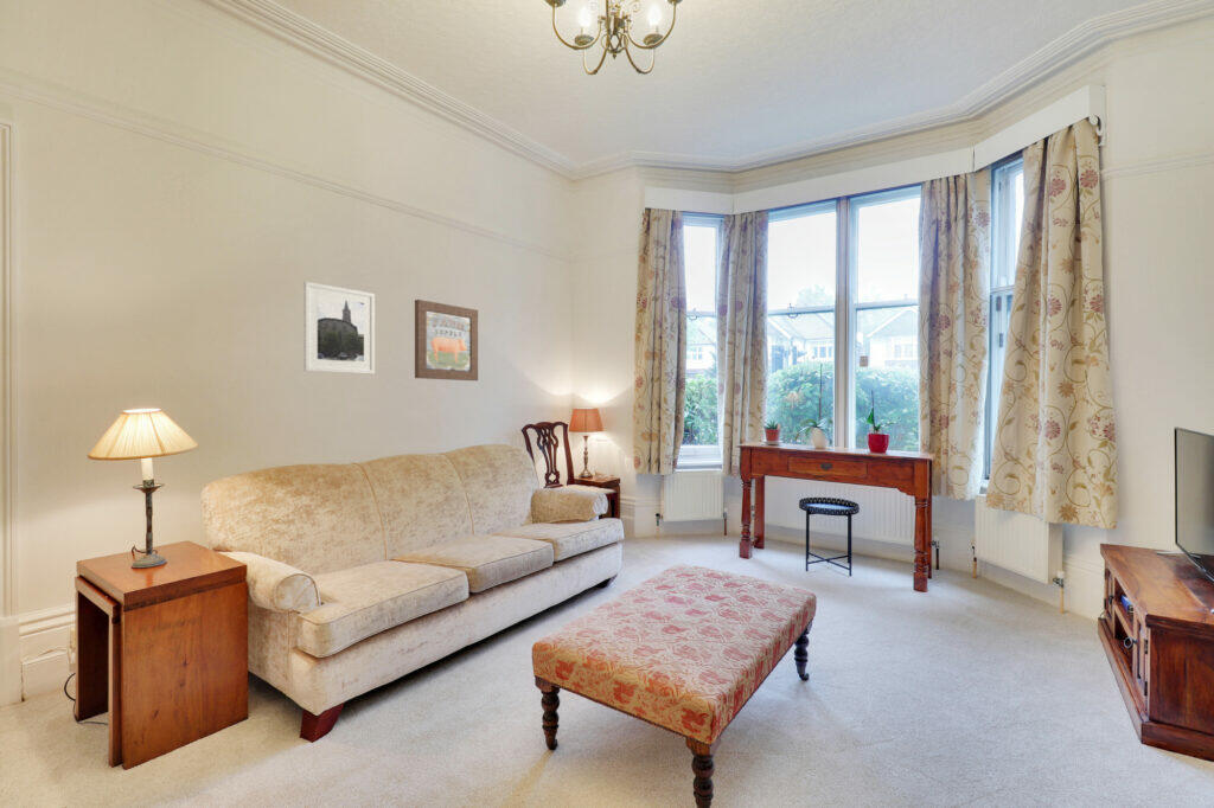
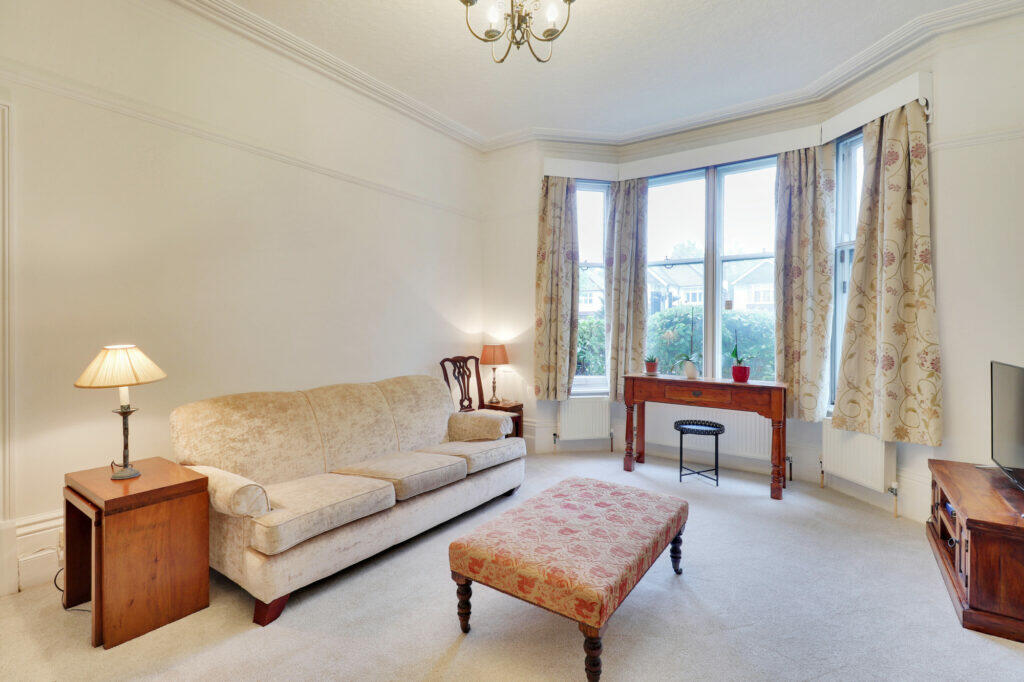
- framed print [302,281,376,376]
- wall art [414,299,479,381]
